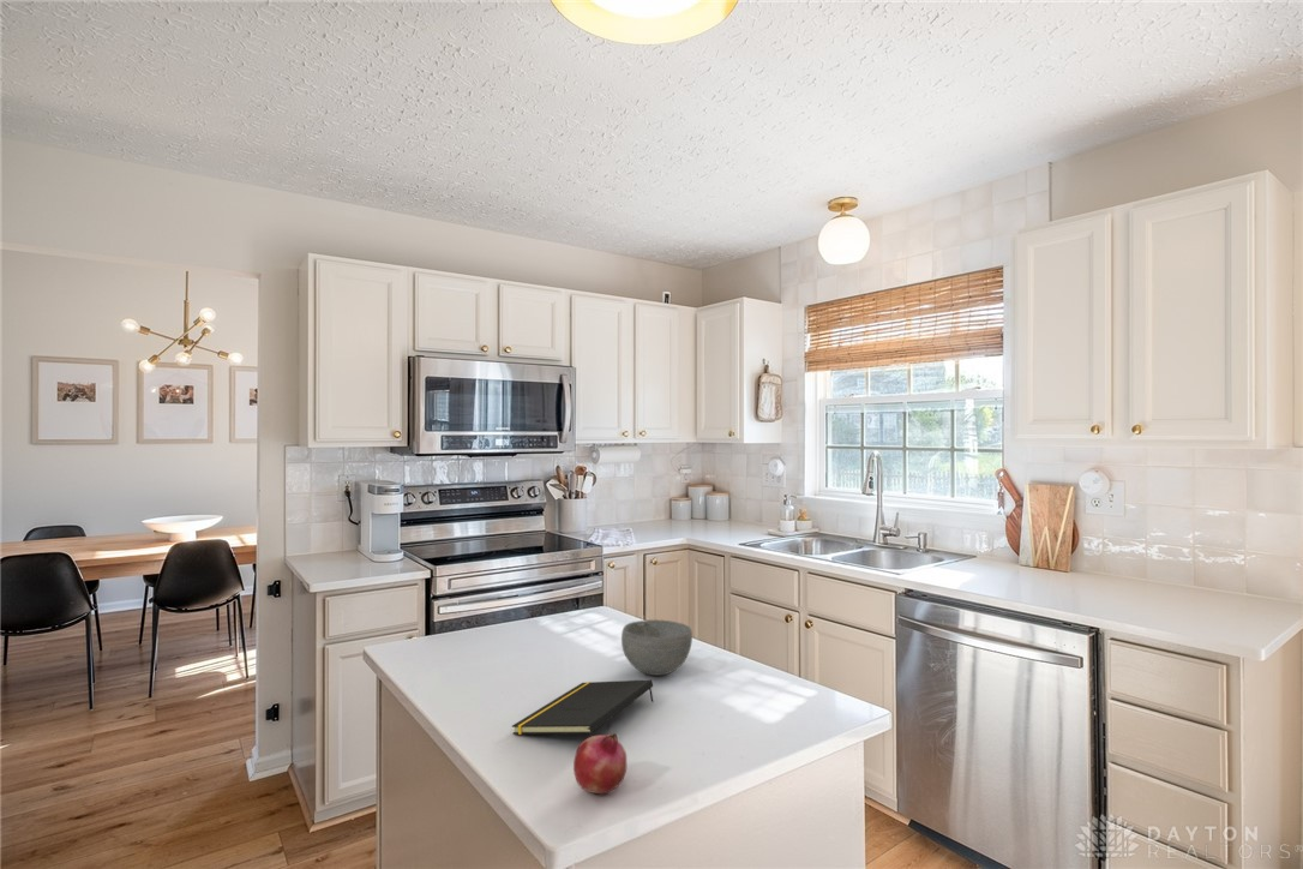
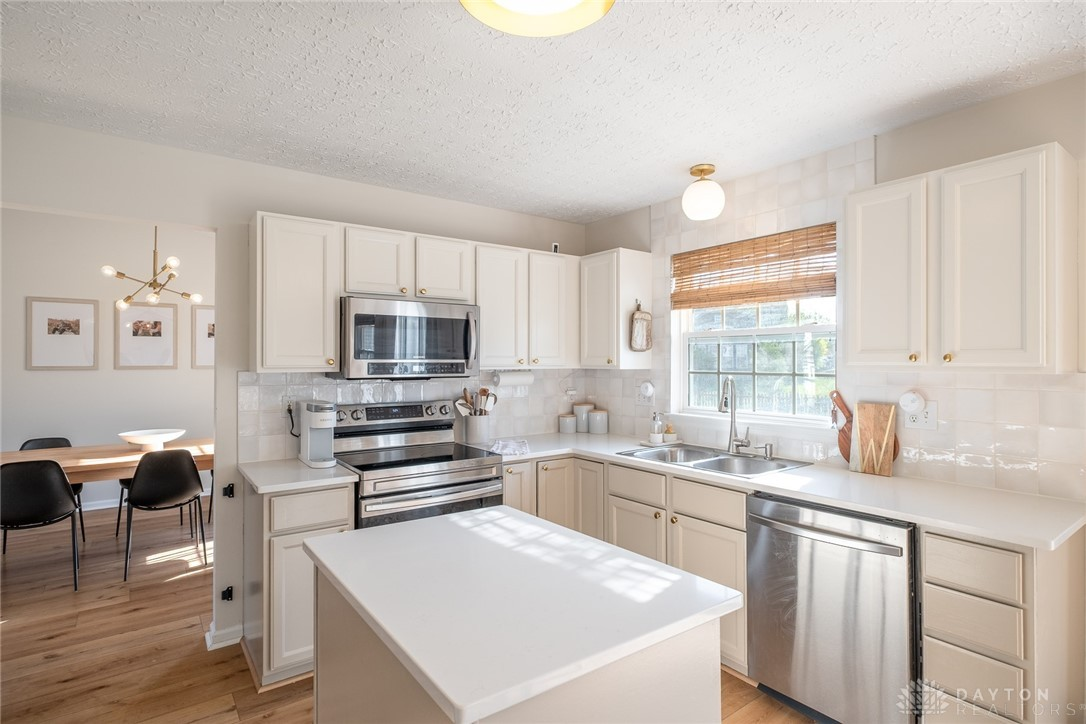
- fruit [572,732,628,795]
- bowl [620,619,693,677]
- notepad [511,678,655,736]
